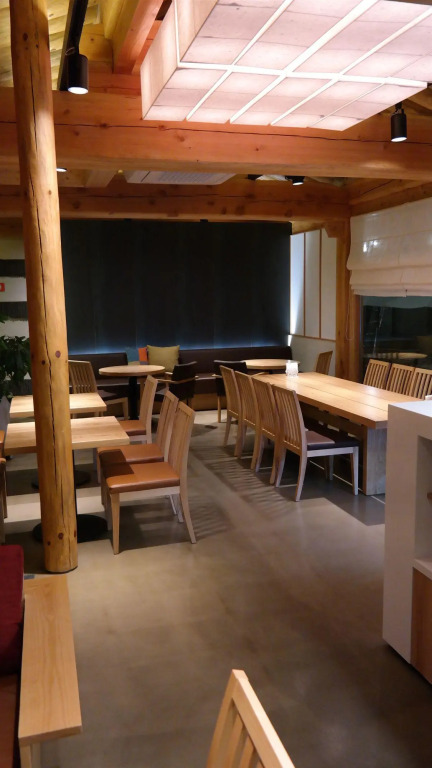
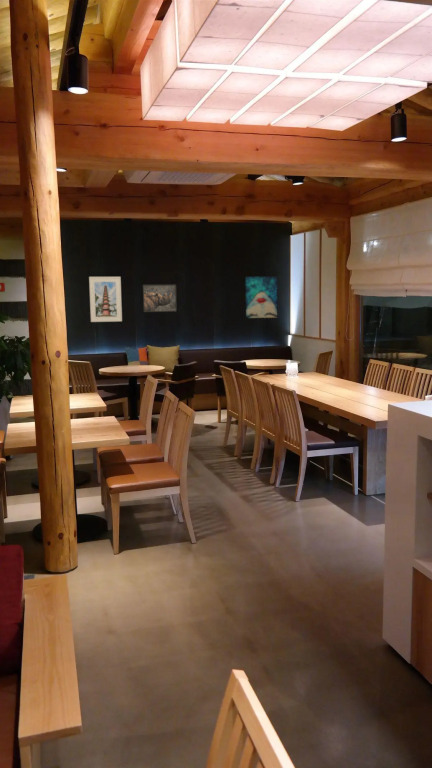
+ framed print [88,276,123,323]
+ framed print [142,284,178,313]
+ wall art [244,276,278,319]
